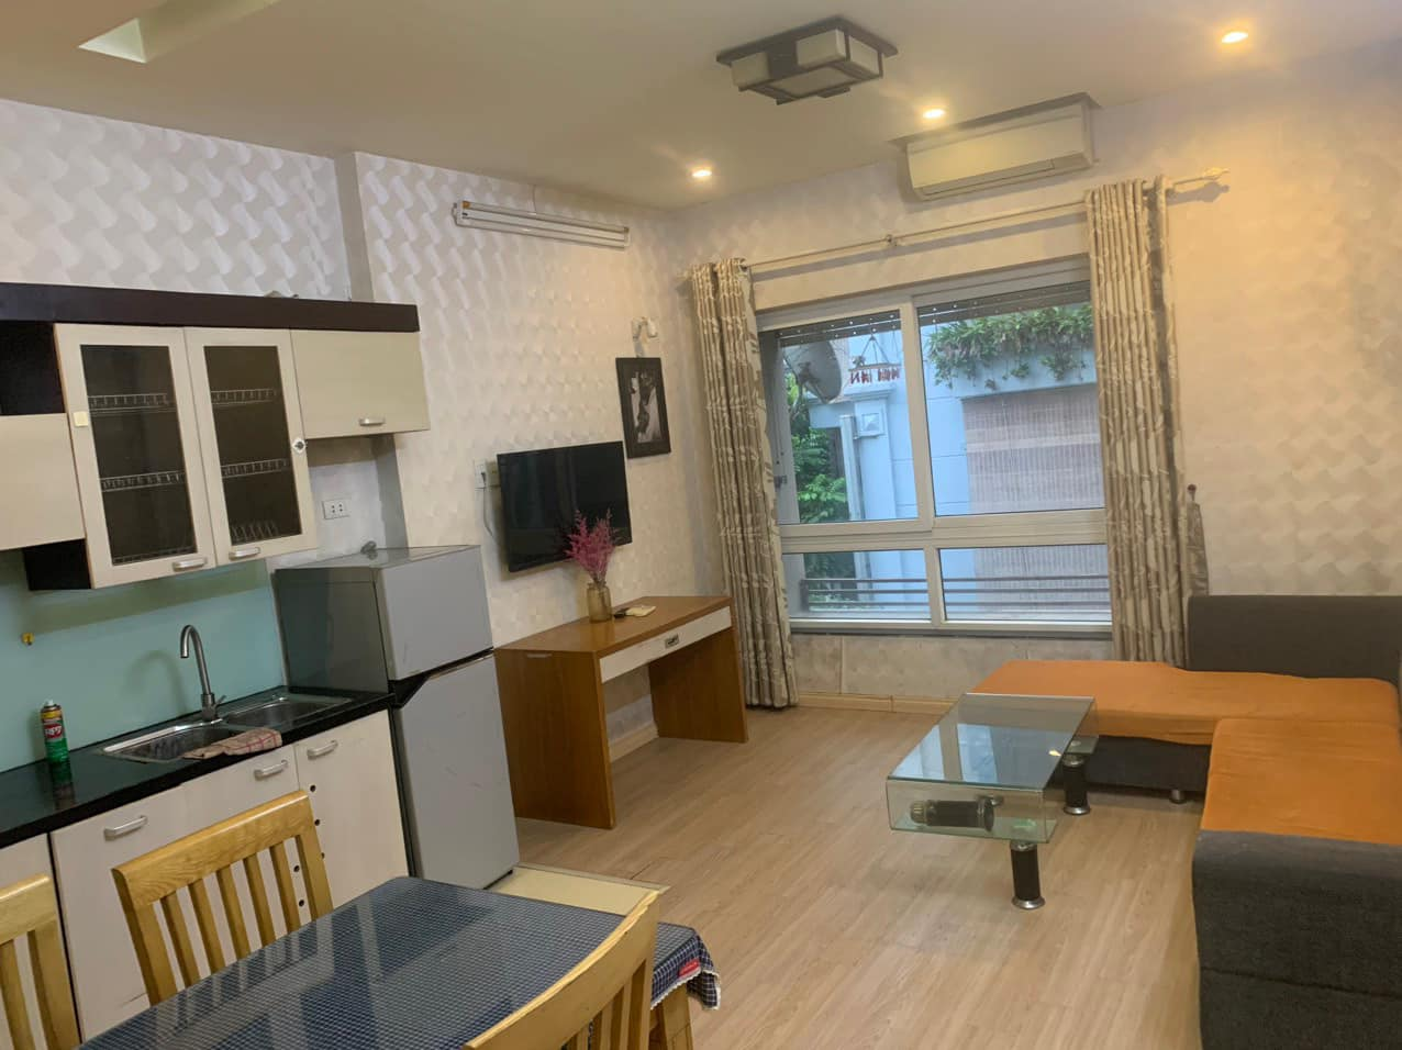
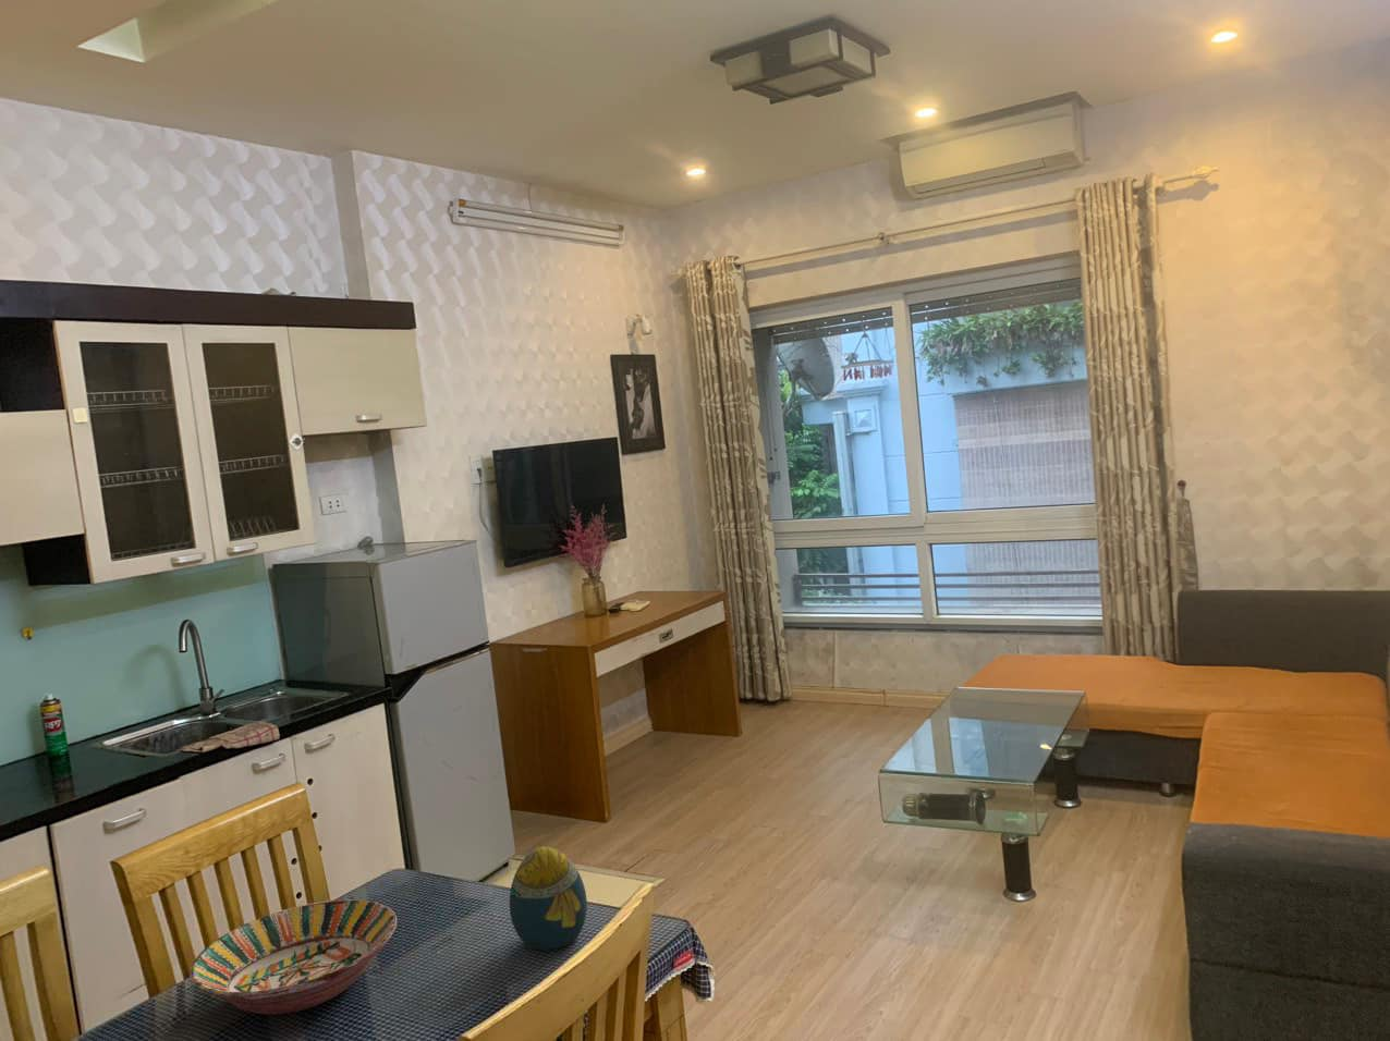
+ serving bowl [188,899,398,1015]
+ decorative egg [509,846,588,951]
